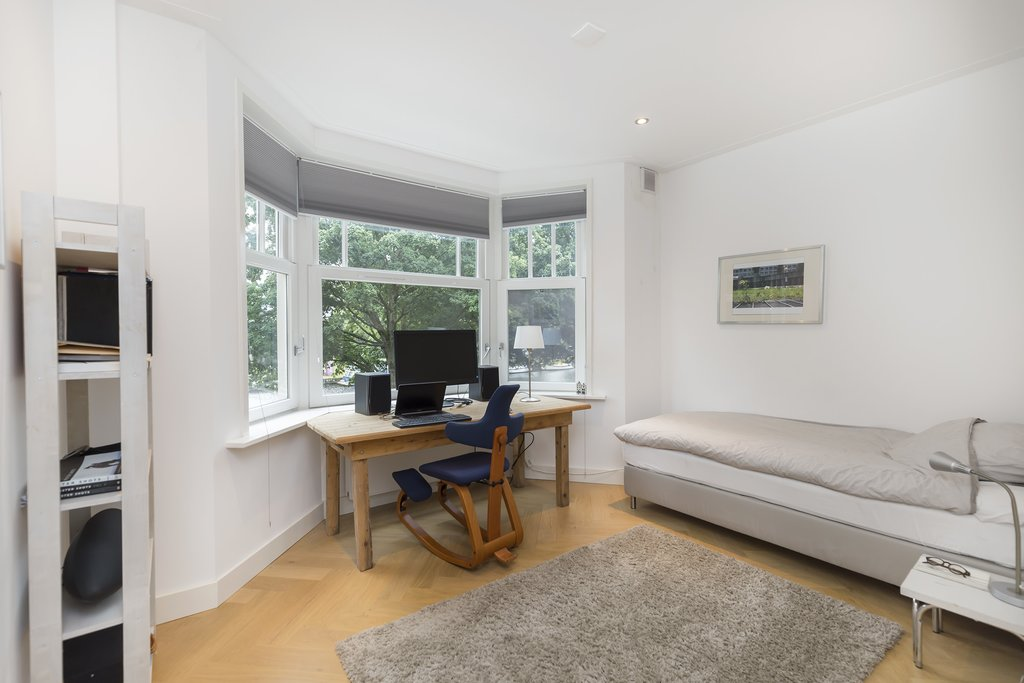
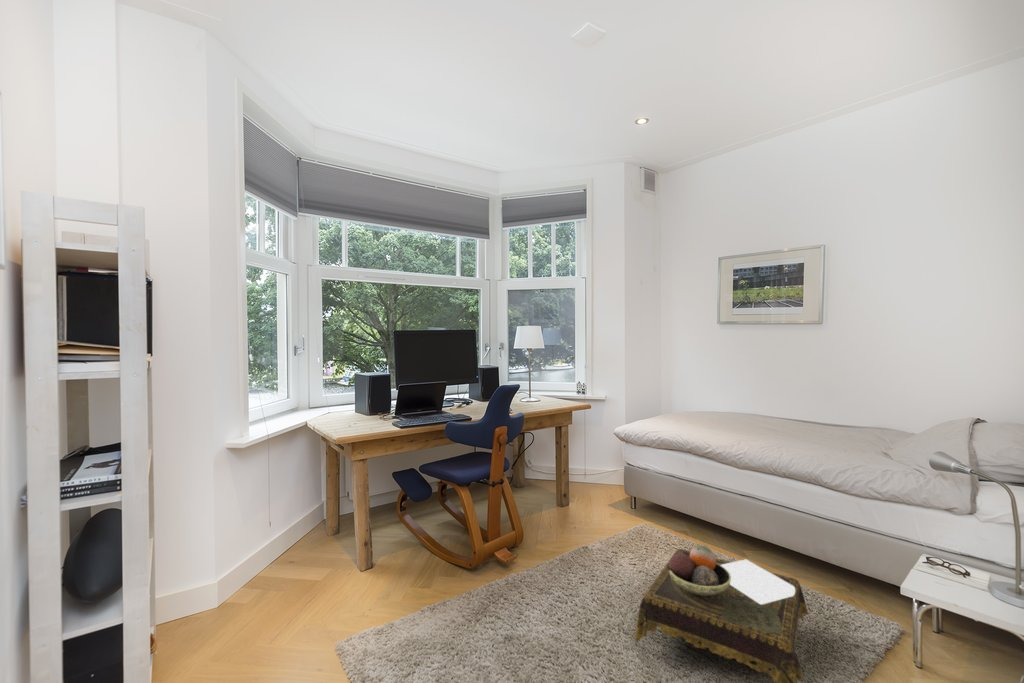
+ side table [634,545,809,683]
